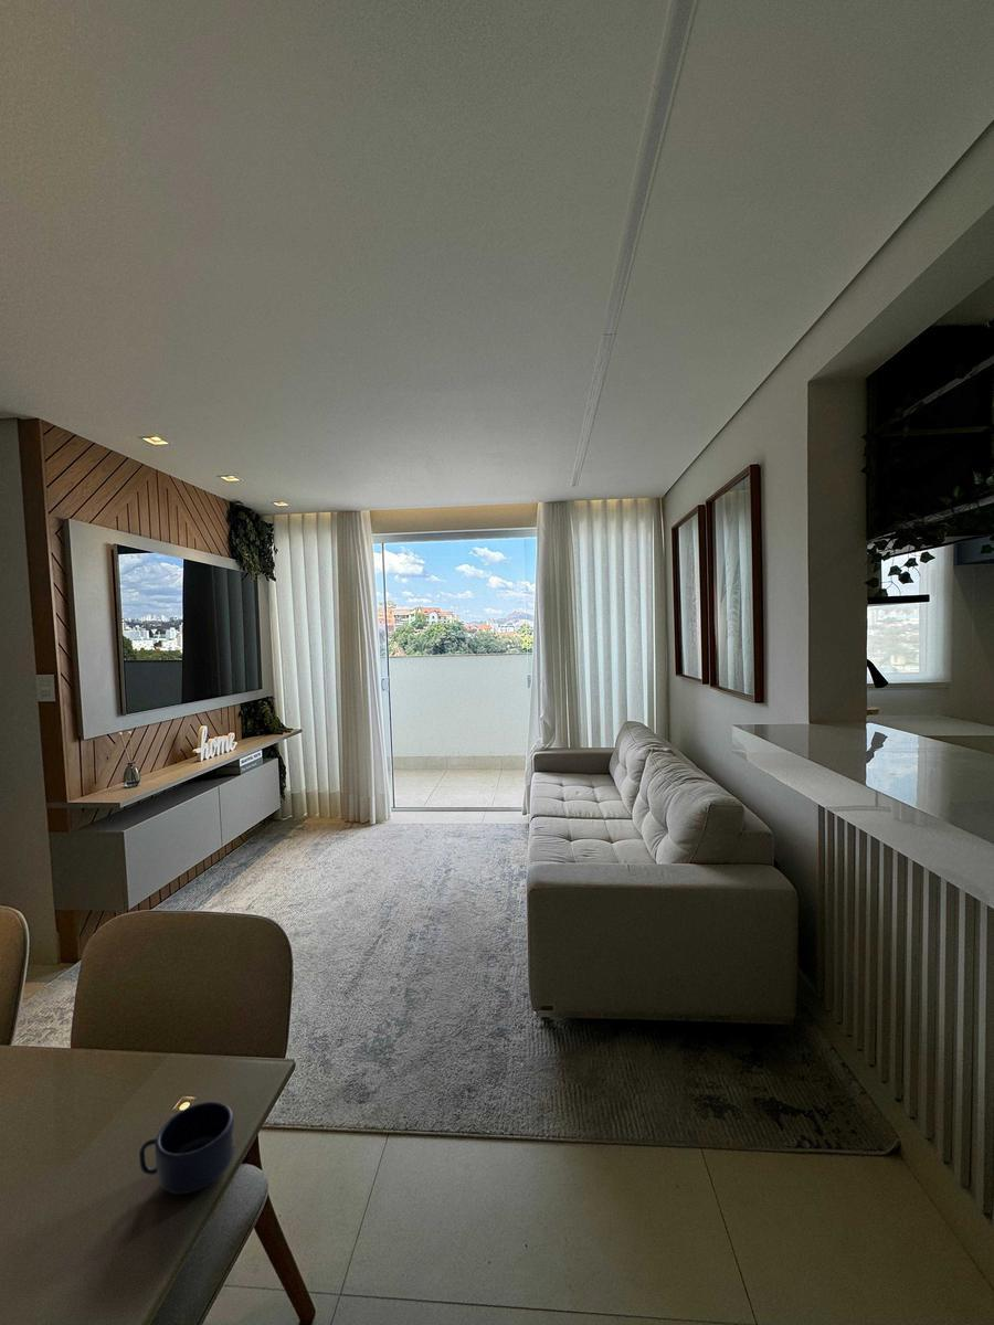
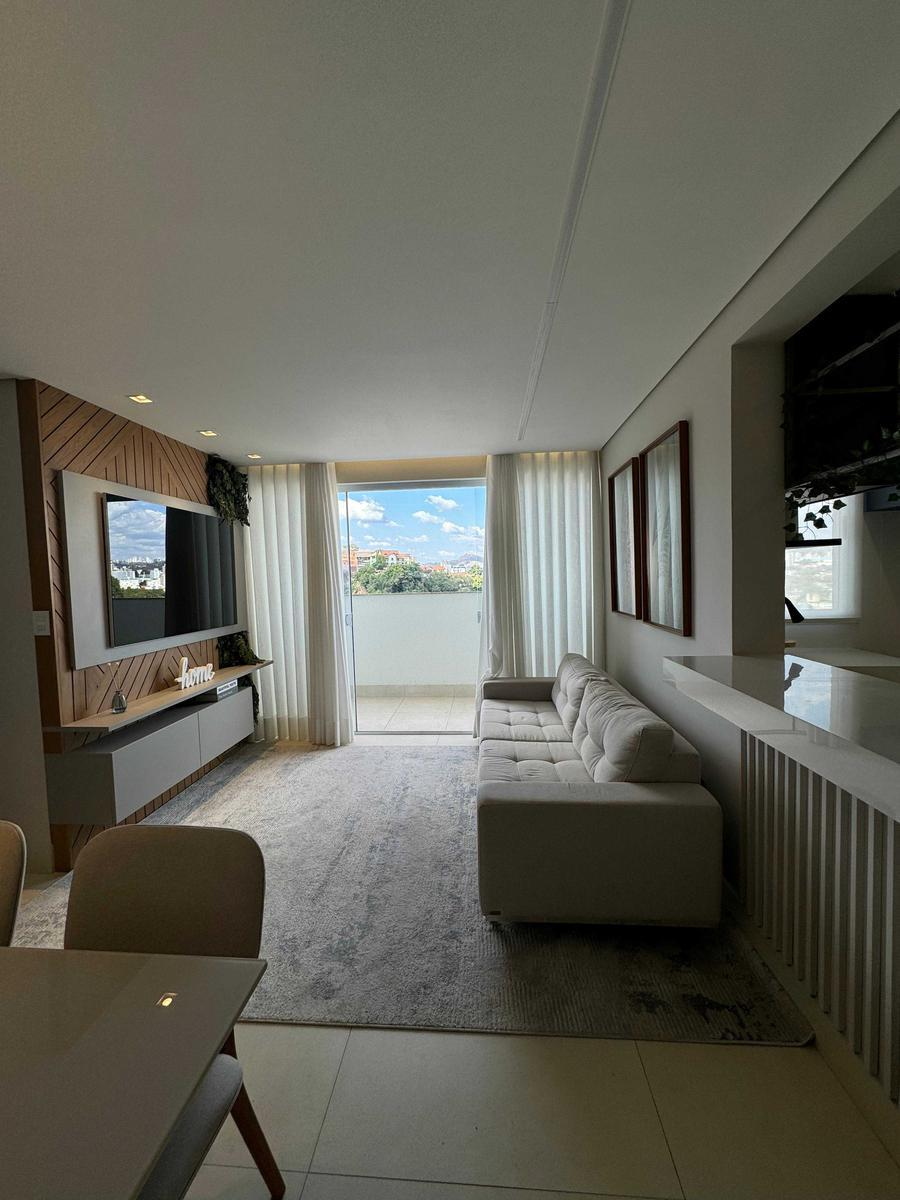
- mug [138,1101,235,1195]
